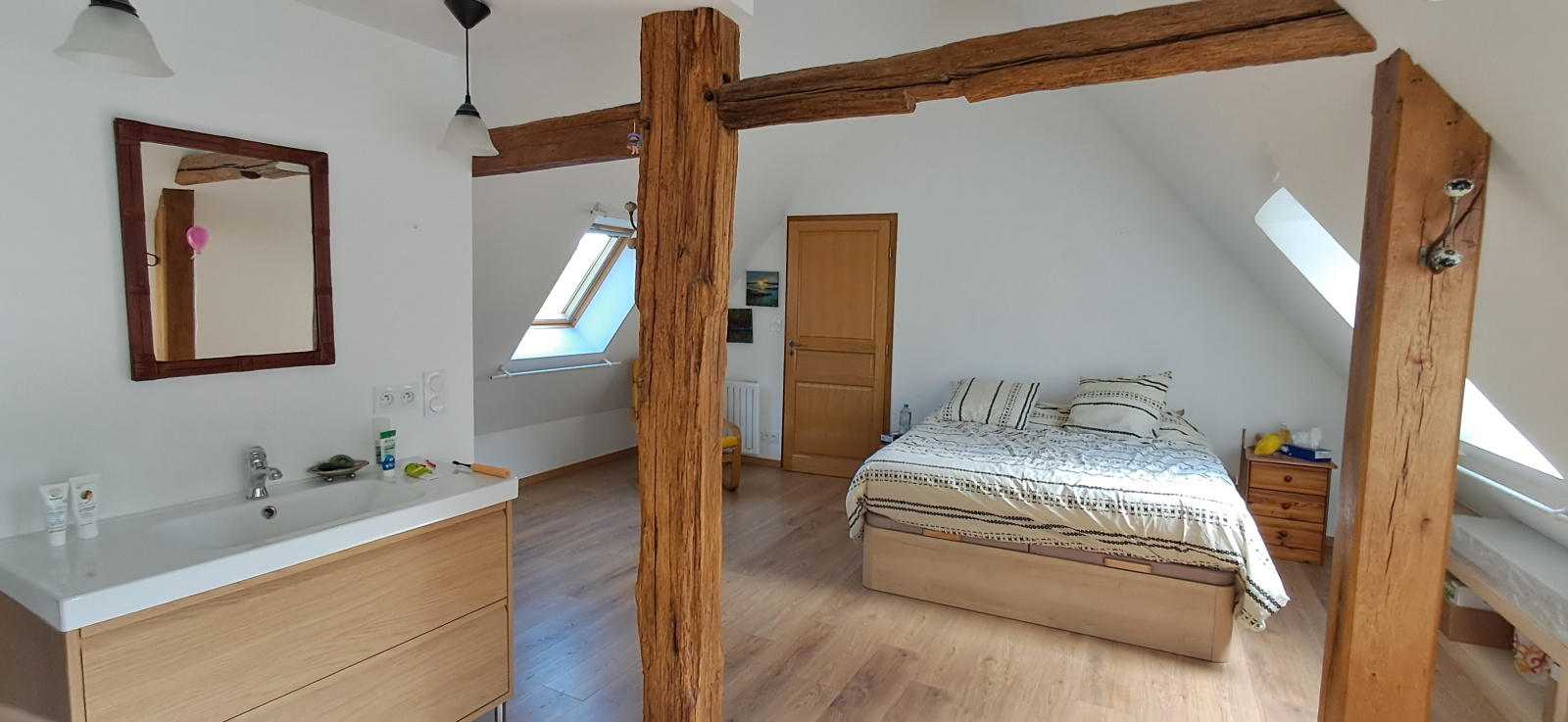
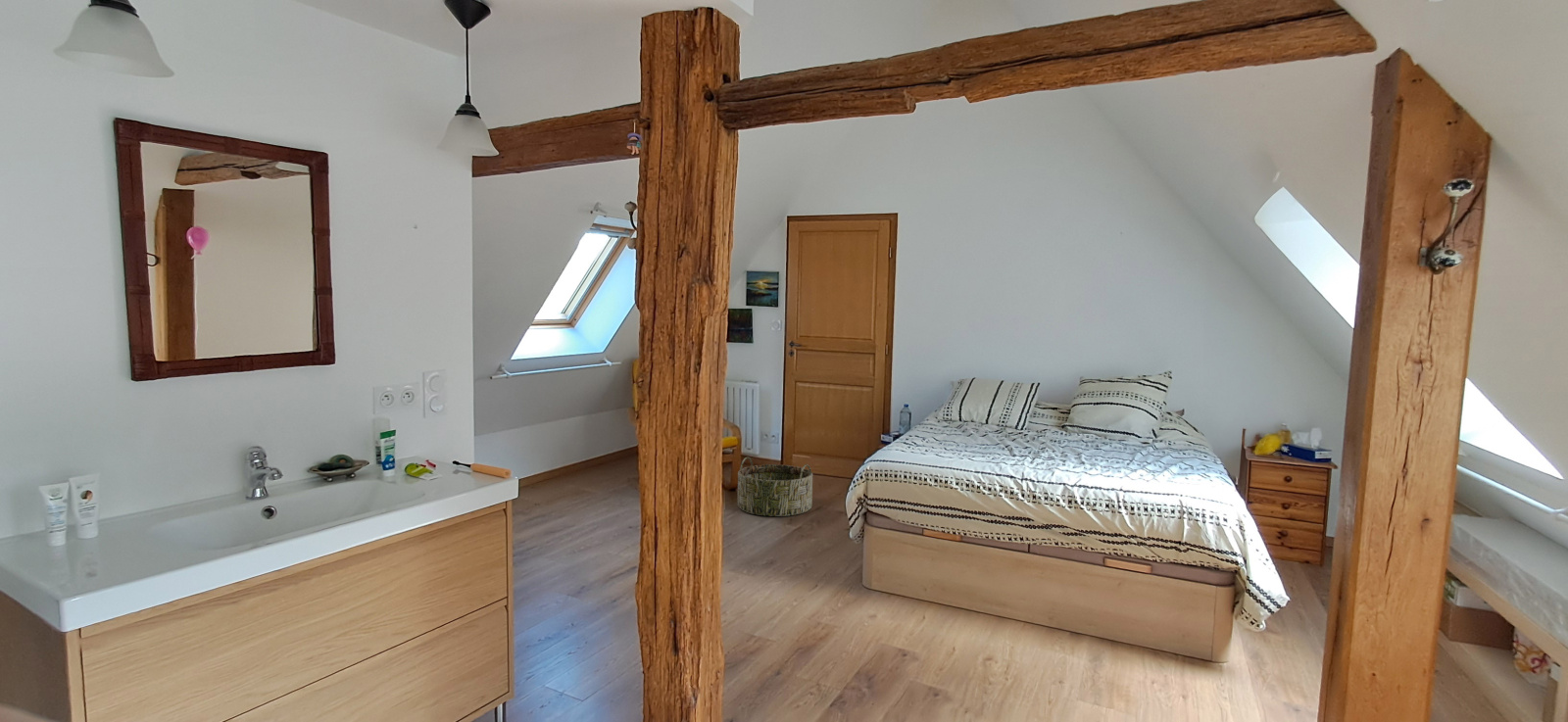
+ basket [737,457,813,517]
